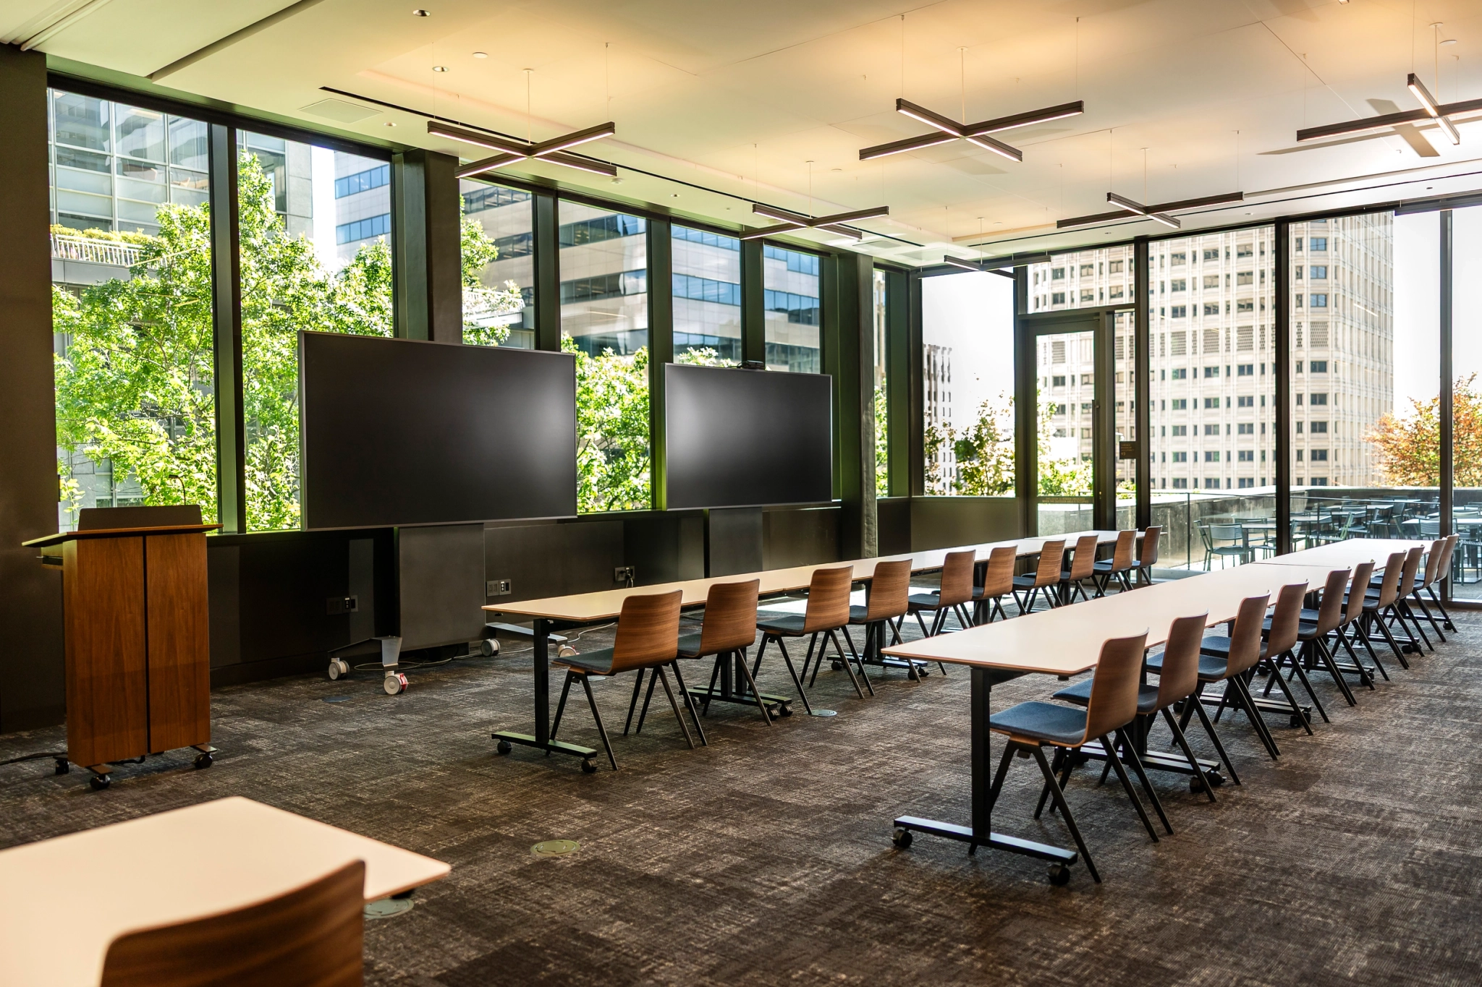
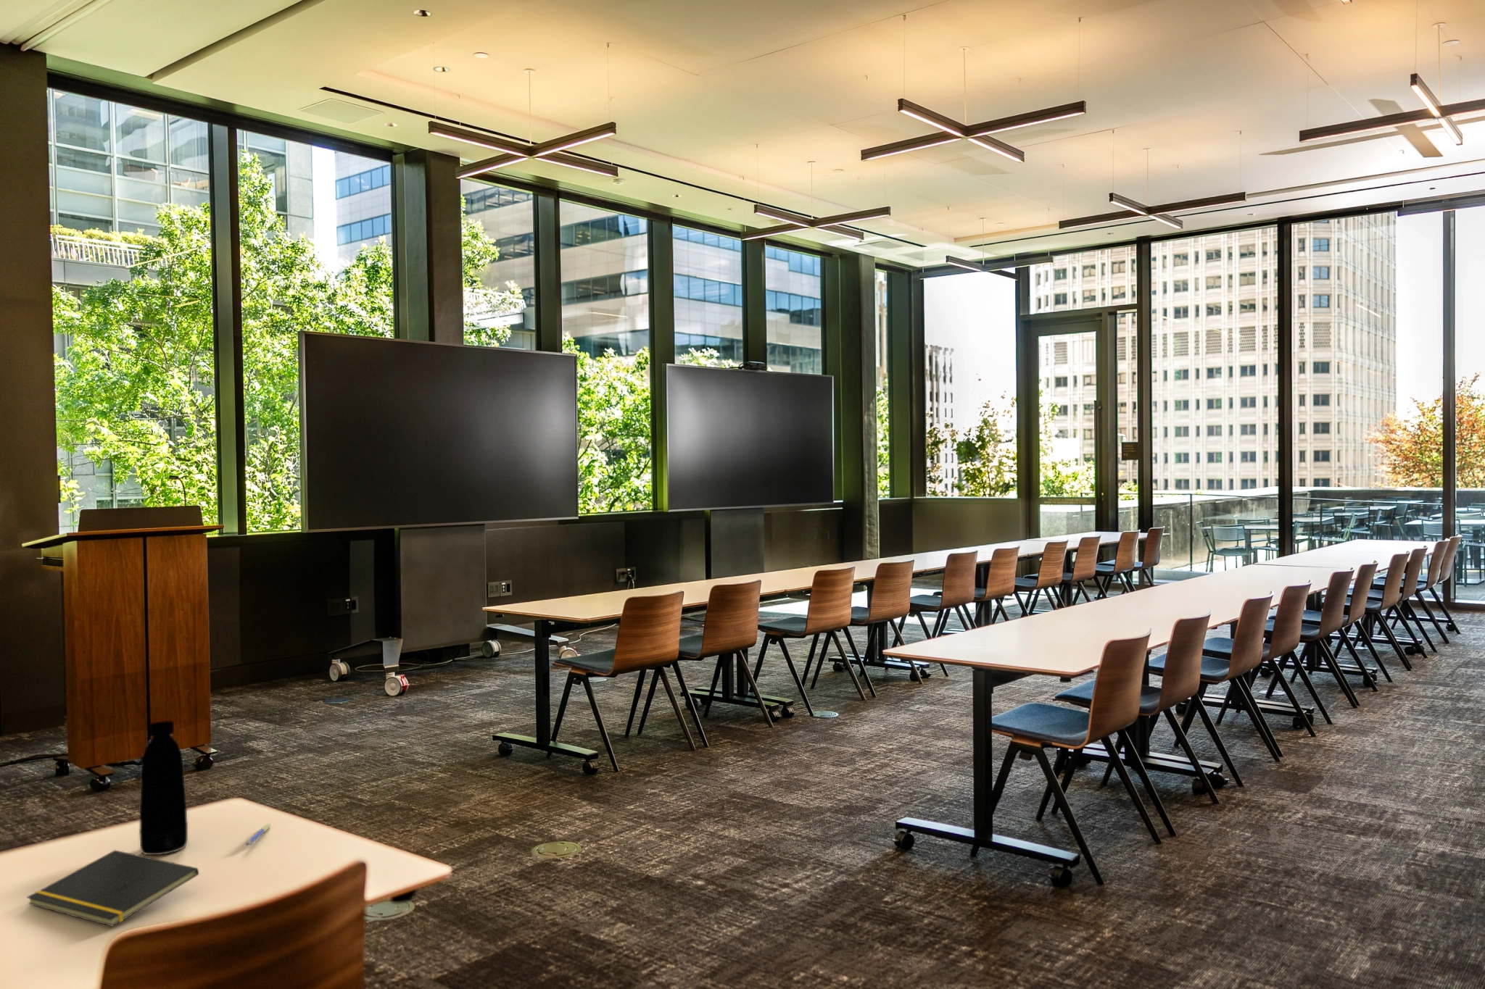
+ pen [245,823,272,847]
+ bottle [138,720,189,855]
+ notepad [26,849,200,927]
